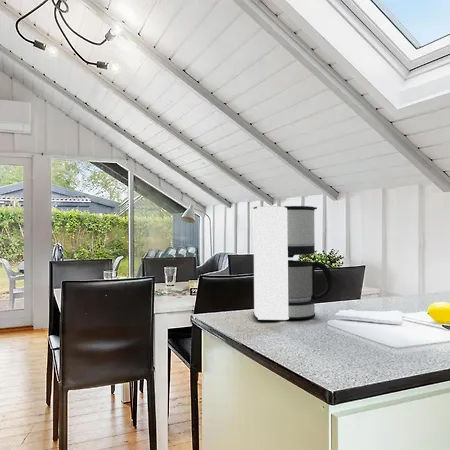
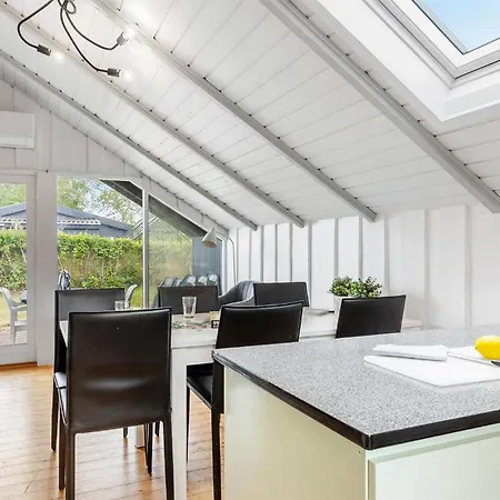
- coffee maker [250,205,334,322]
